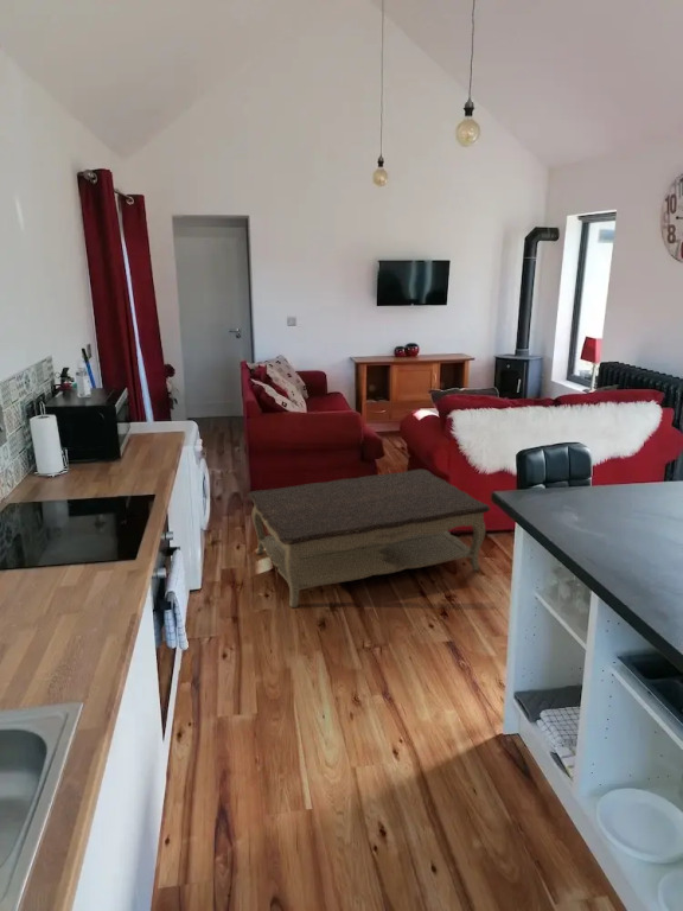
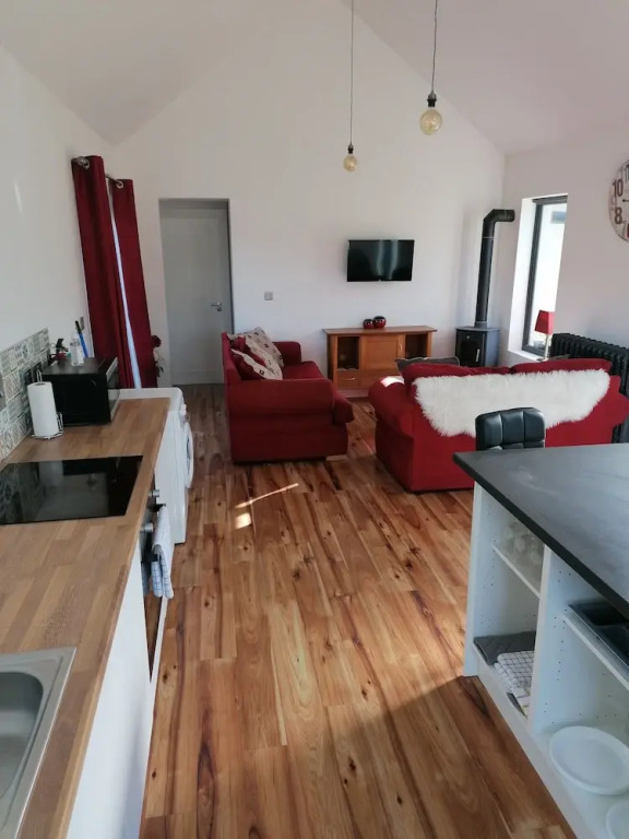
- coffee table [247,469,491,609]
